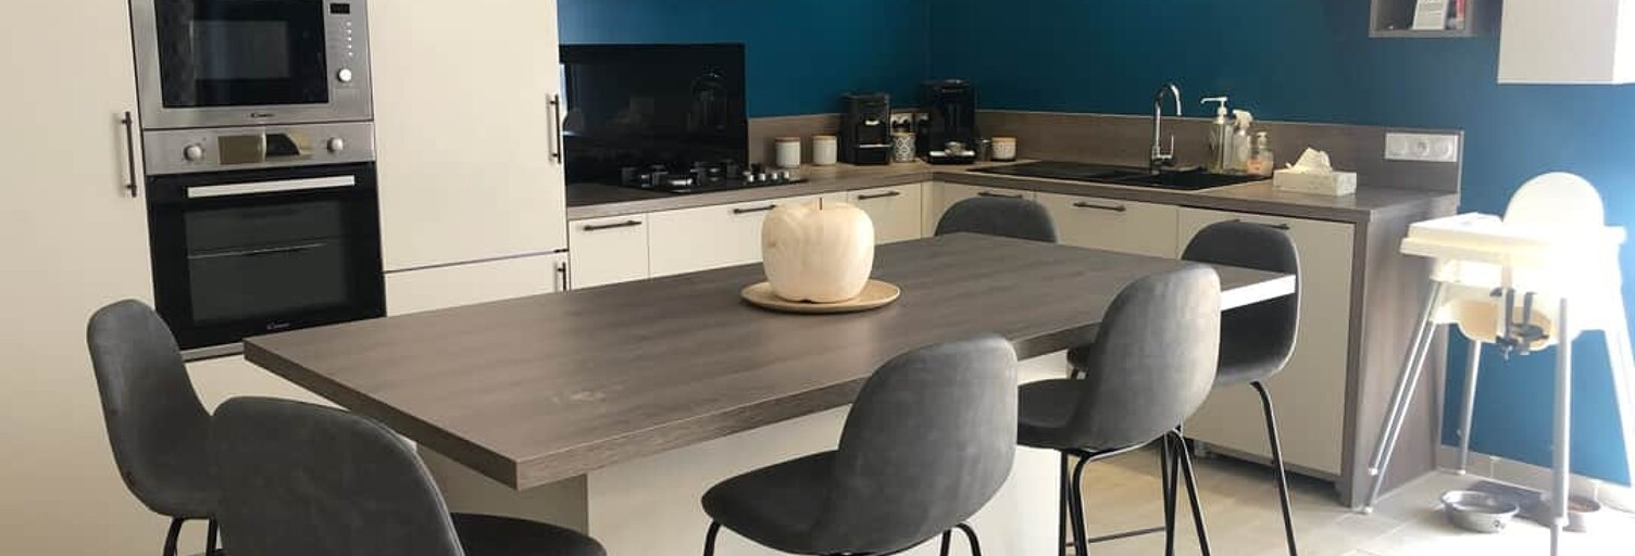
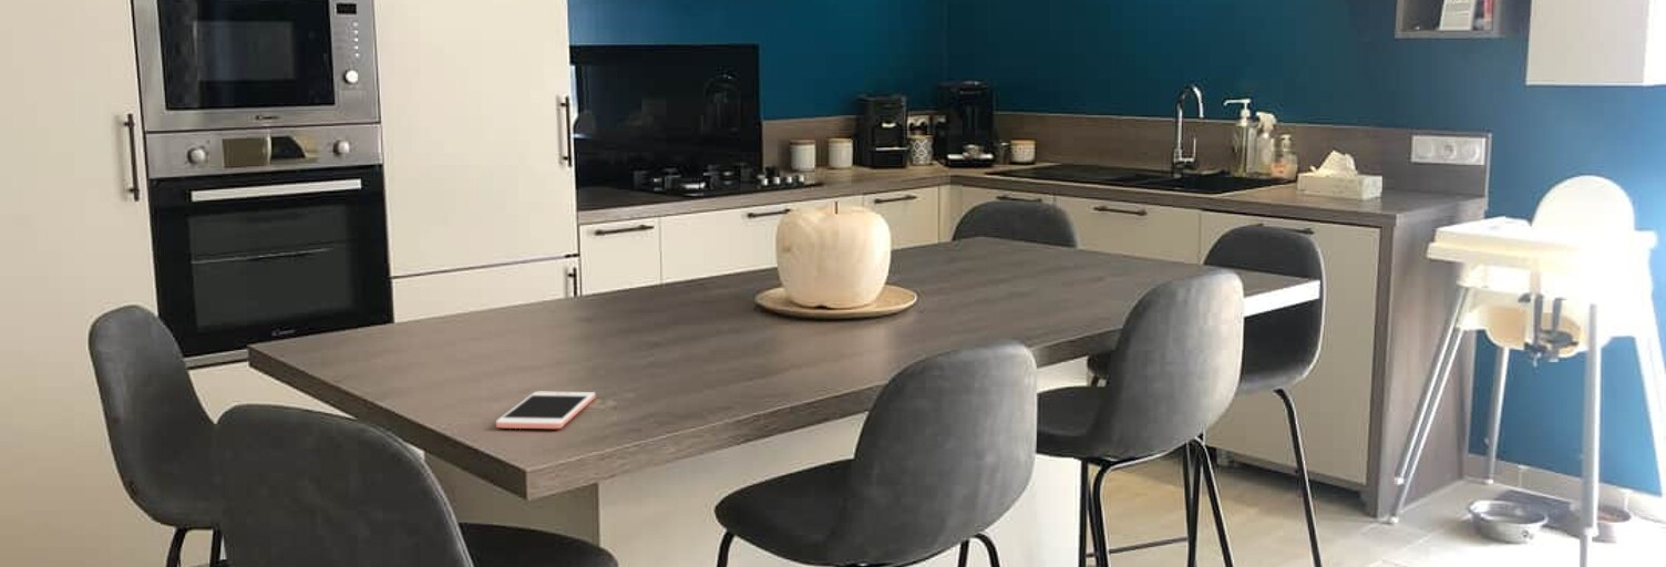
+ cell phone [495,391,597,430]
